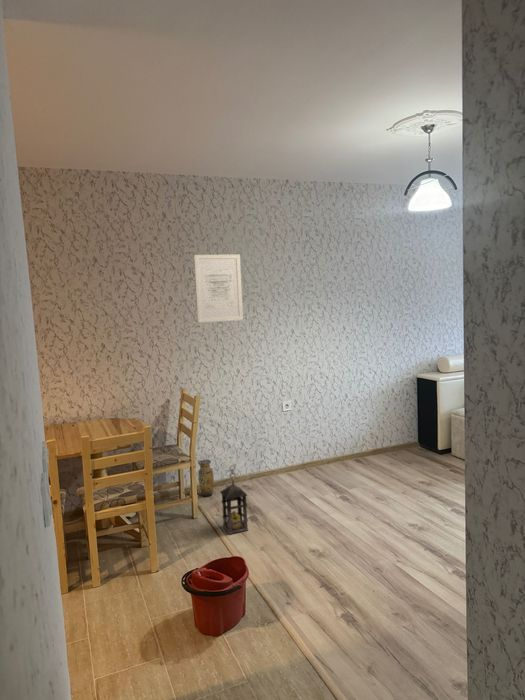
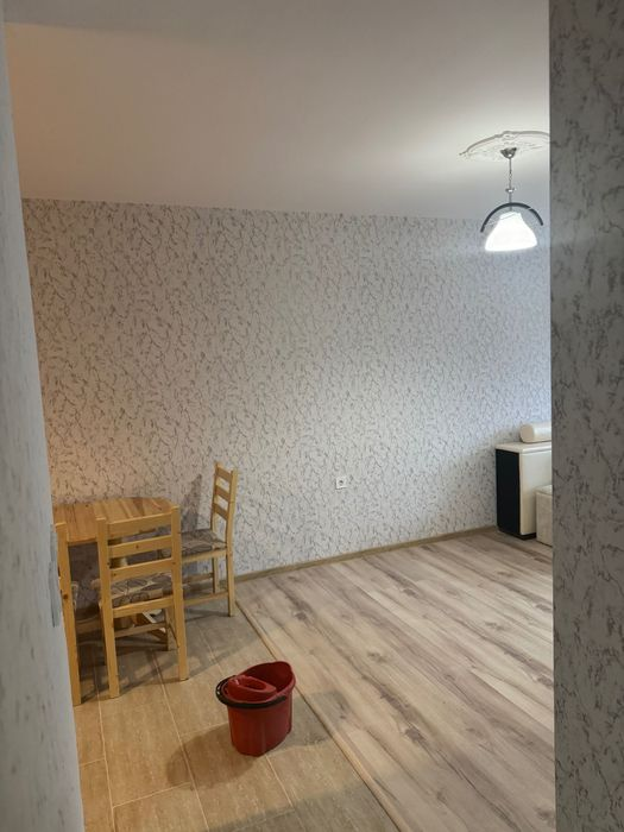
- vase [197,459,215,497]
- lantern [219,464,249,535]
- wall art [193,254,244,324]
